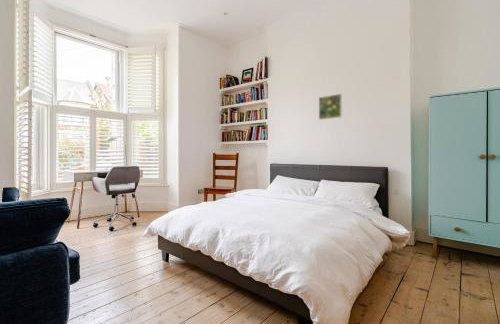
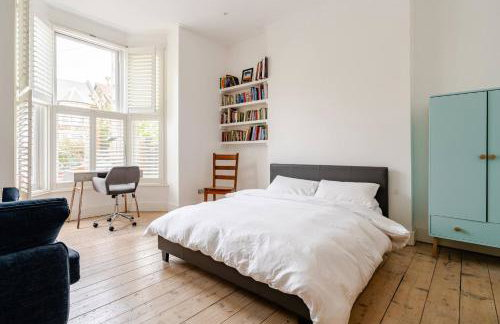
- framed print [318,93,343,121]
